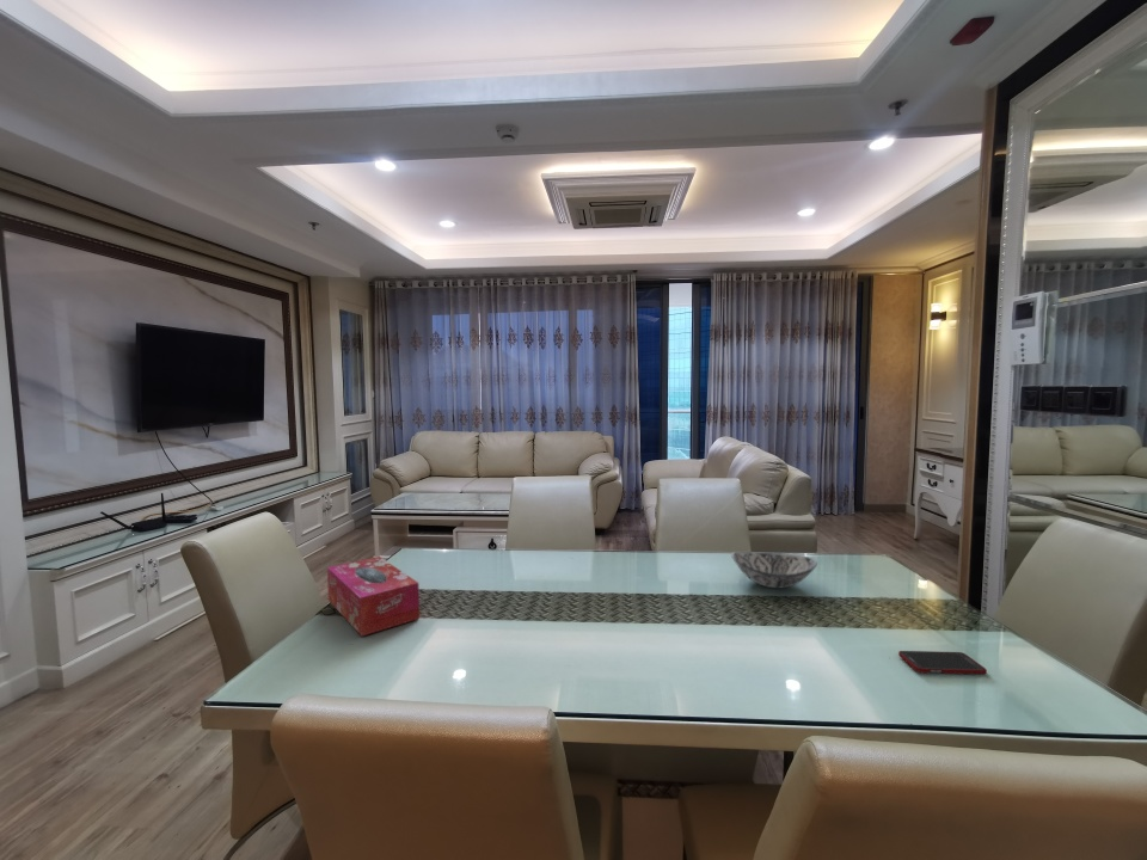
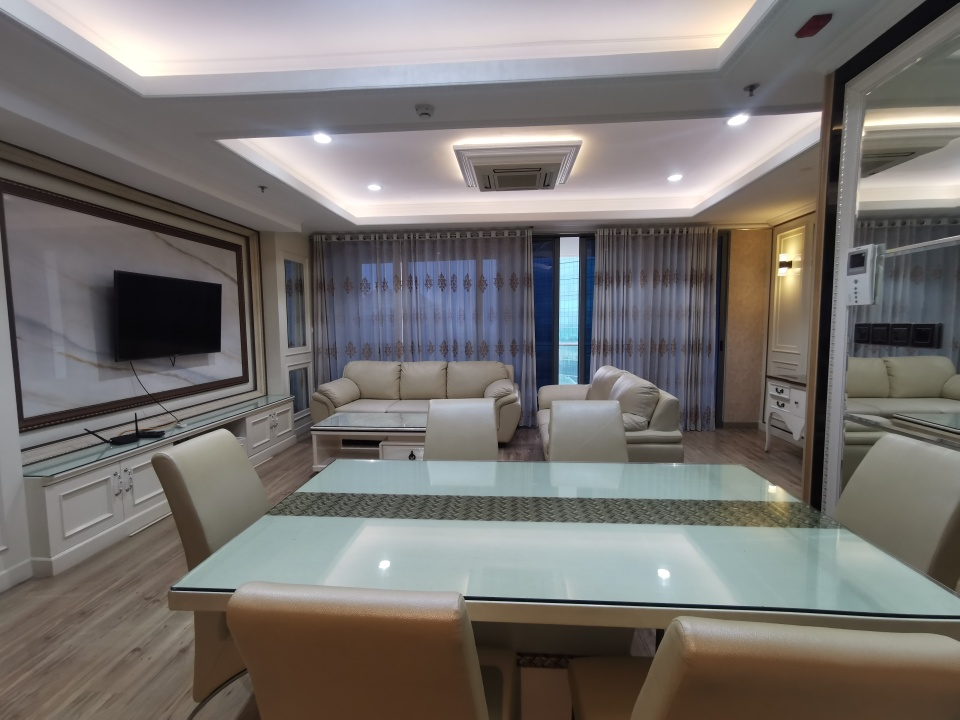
- decorative bowl [730,551,818,589]
- cell phone [897,650,988,675]
- tissue box [326,555,421,637]
